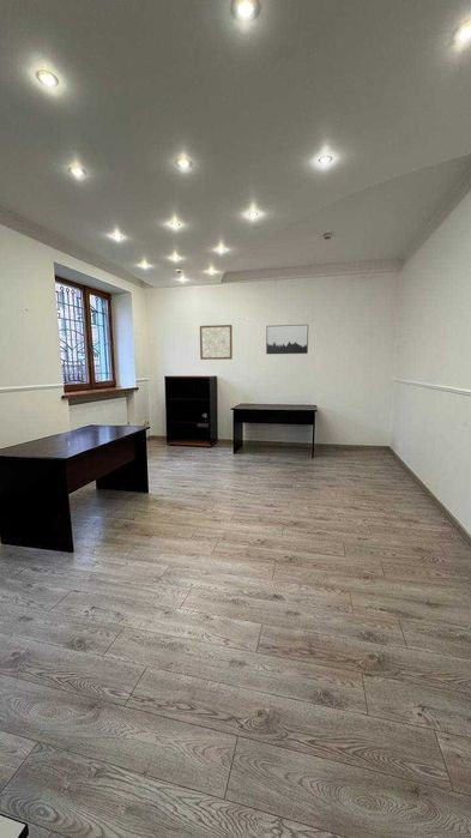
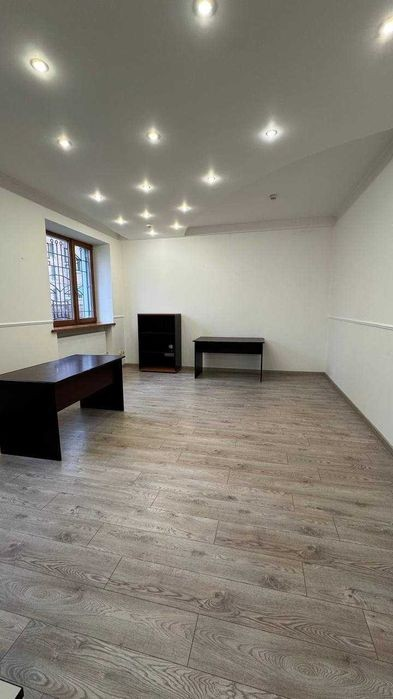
- wall art [265,324,309,355]
- wall art [199,324,234,361]
